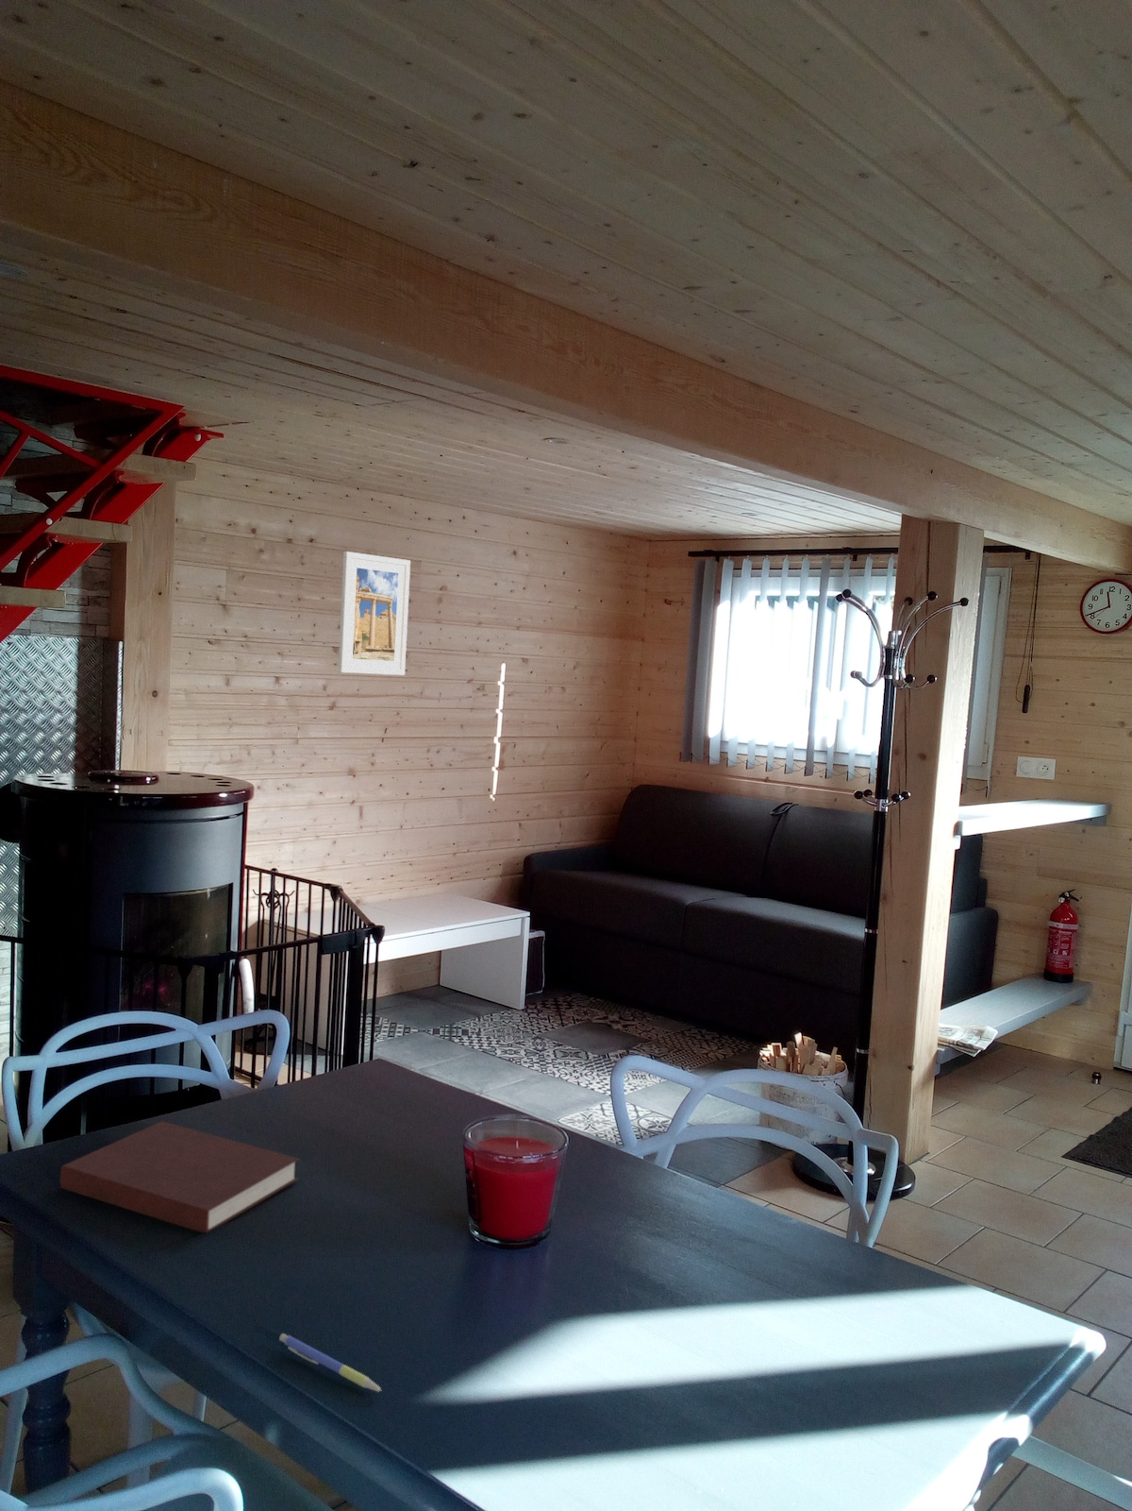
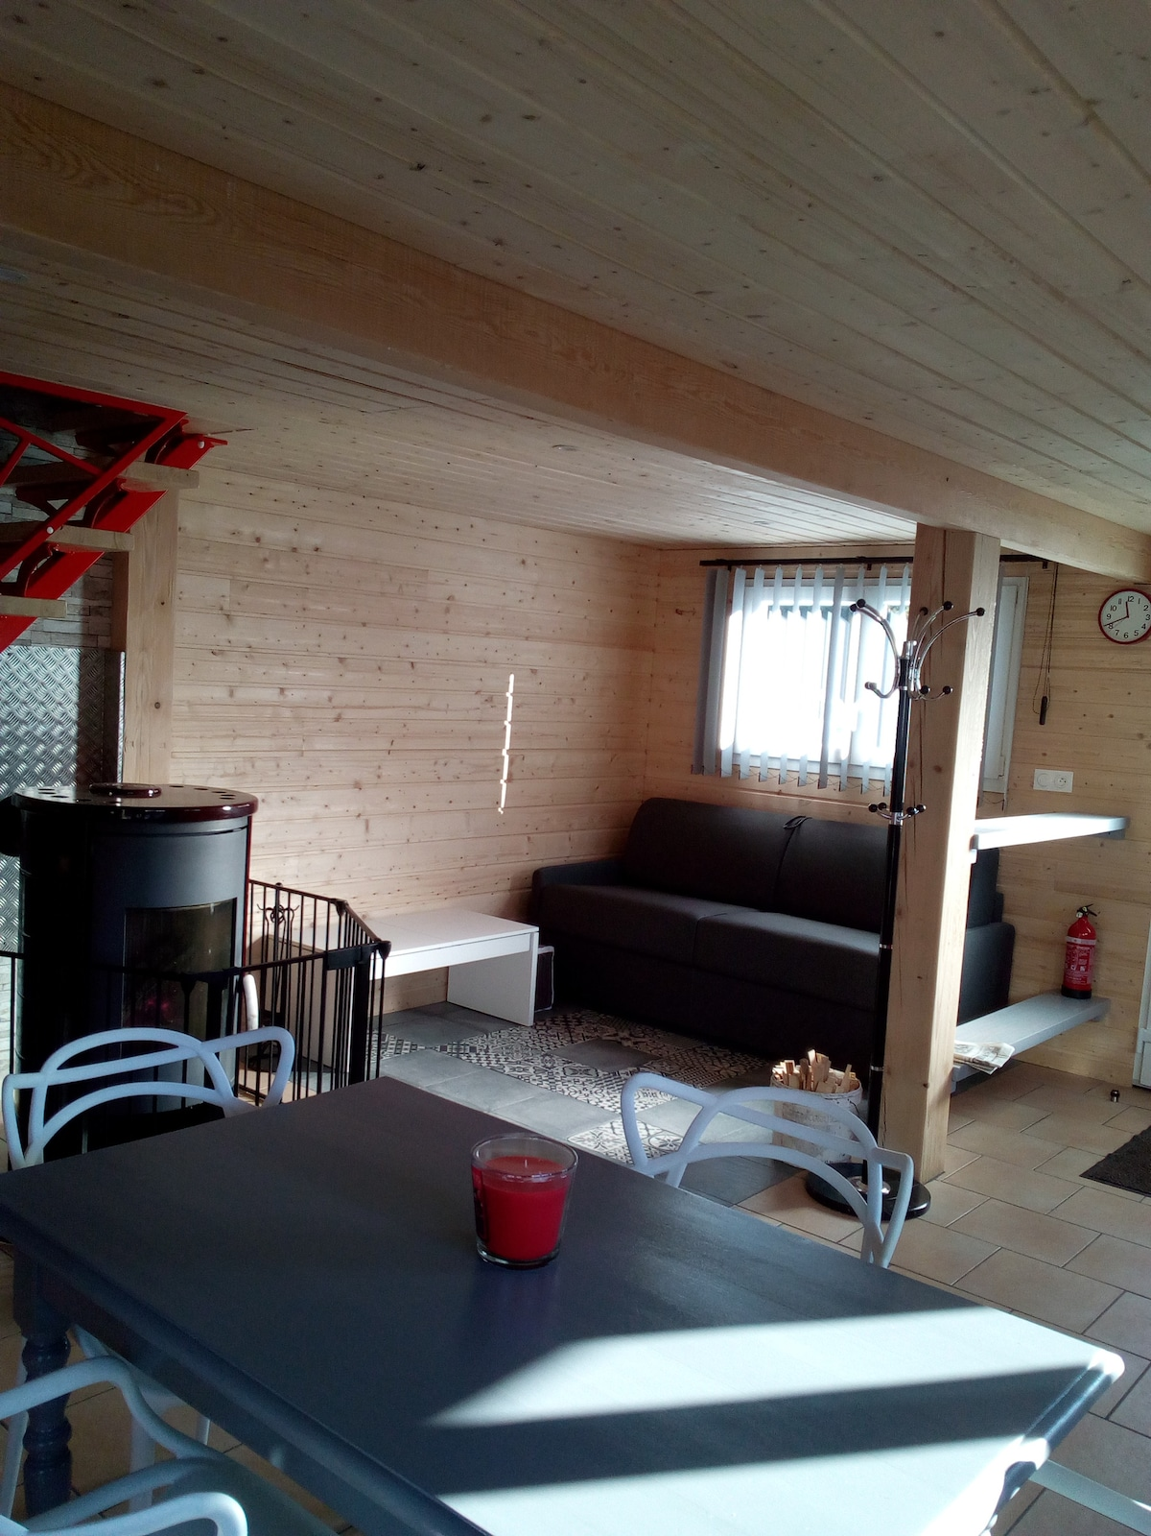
- notebook [59,1120,300,1234]
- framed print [337,551,411,676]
- pen [278,1333,382,1393]
